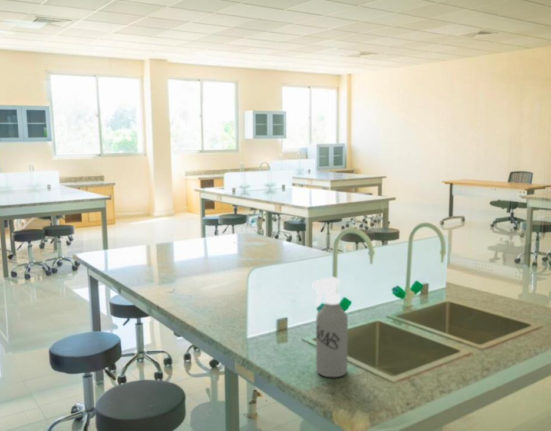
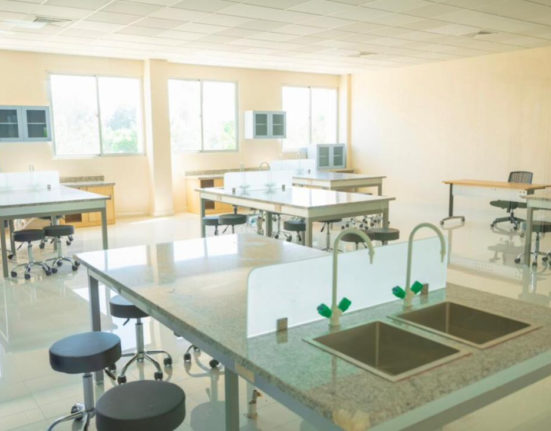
- spray bottle [312,276,349,378]
